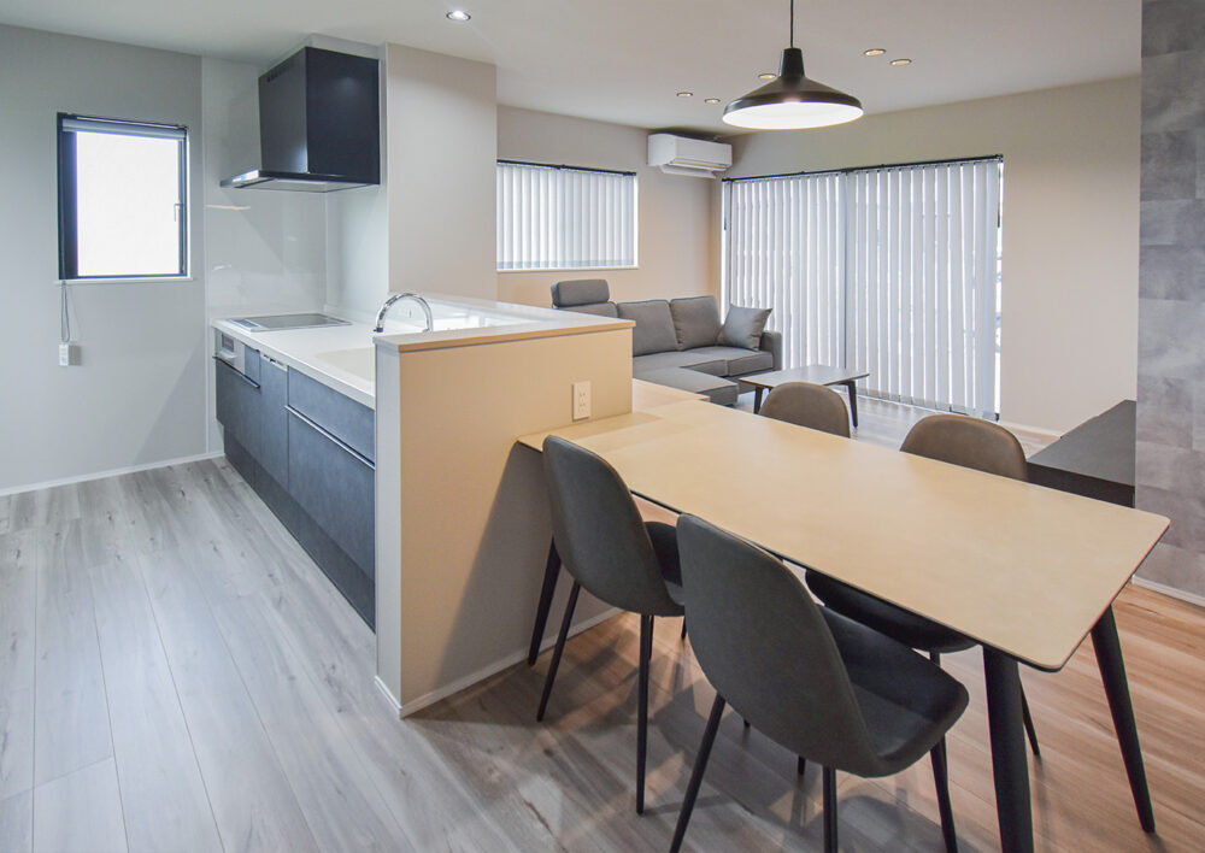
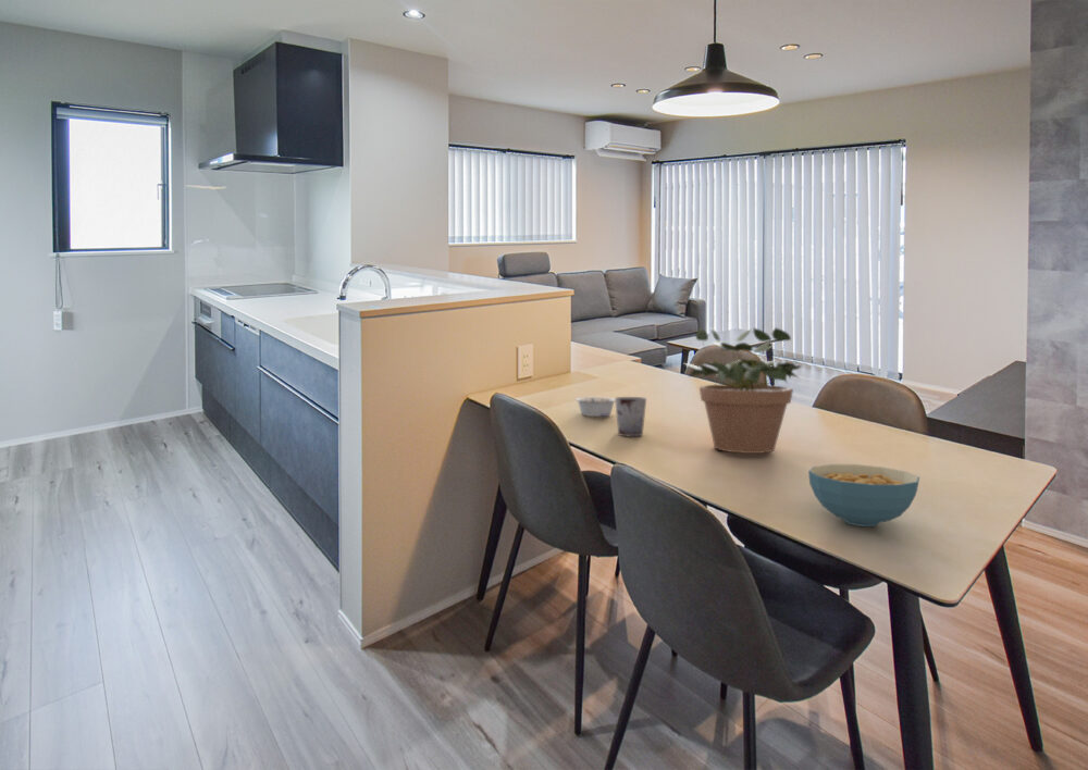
+ cup [614,396,647,437]
+ cereal bowl [807,463,920,527]
+ potted plant [683,326,802,455]
+ legume [574,396,616,418]
